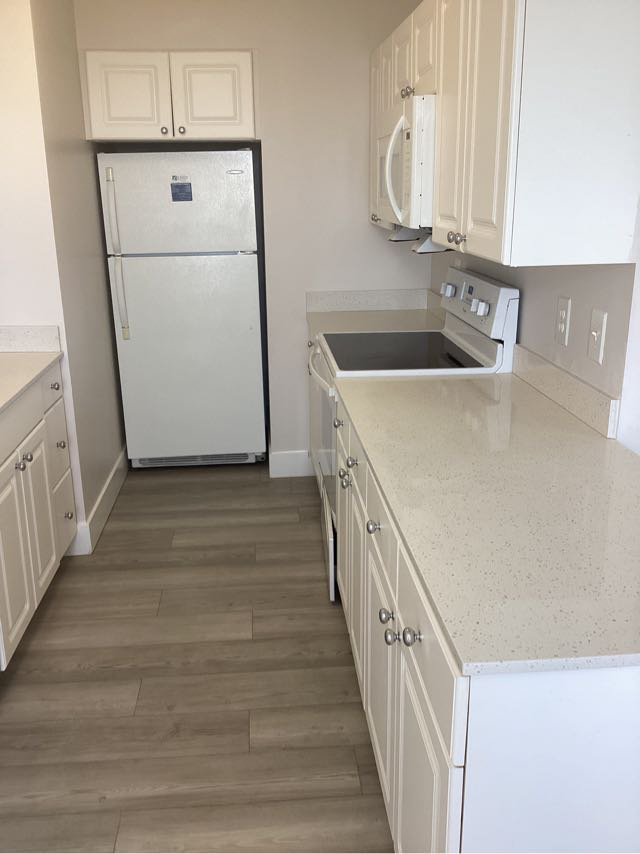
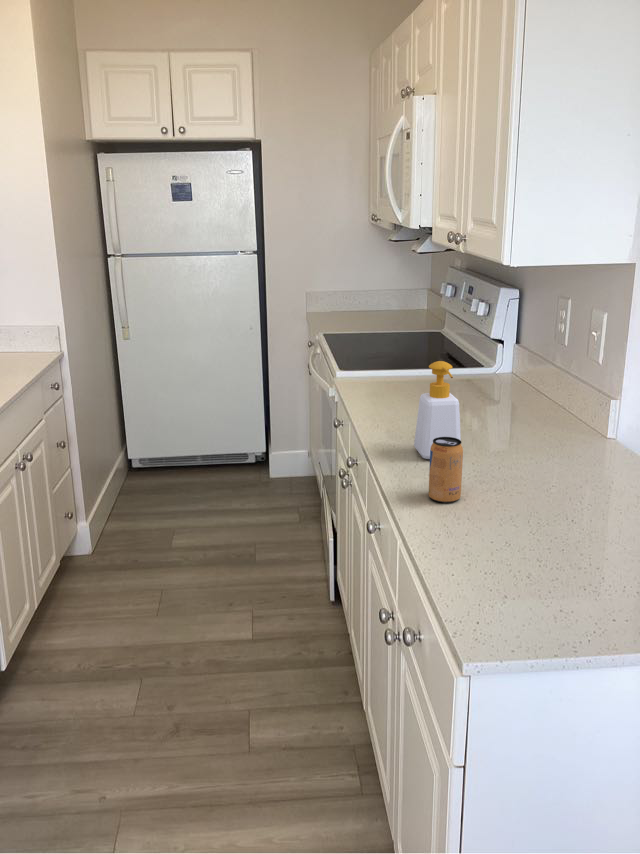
+ beverage can [428,437,464,504]
+ soap bottle [413,360,462,460]
